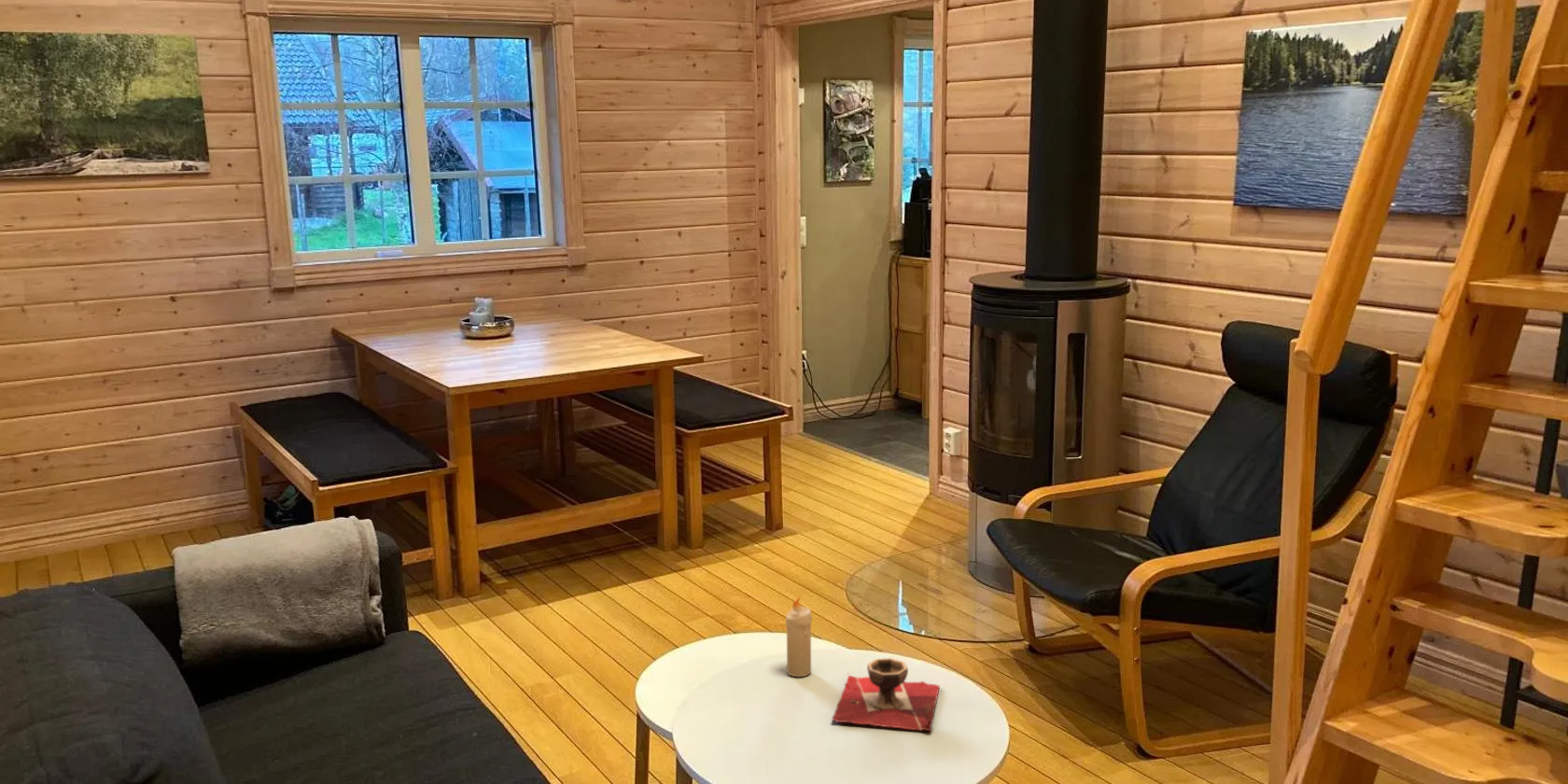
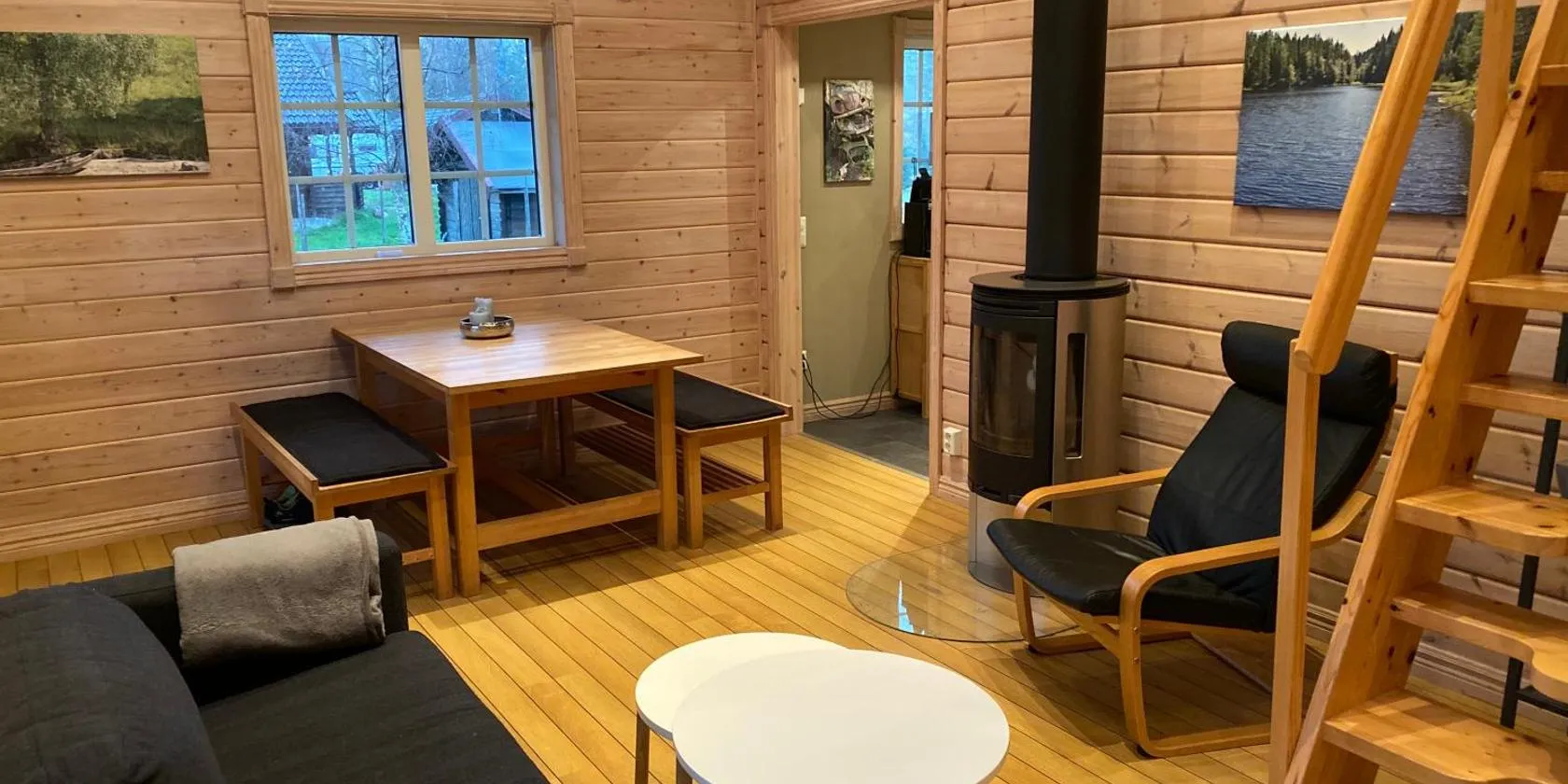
- candle [785,596,813,678]
- decorative bowl [831,657,941,733]
